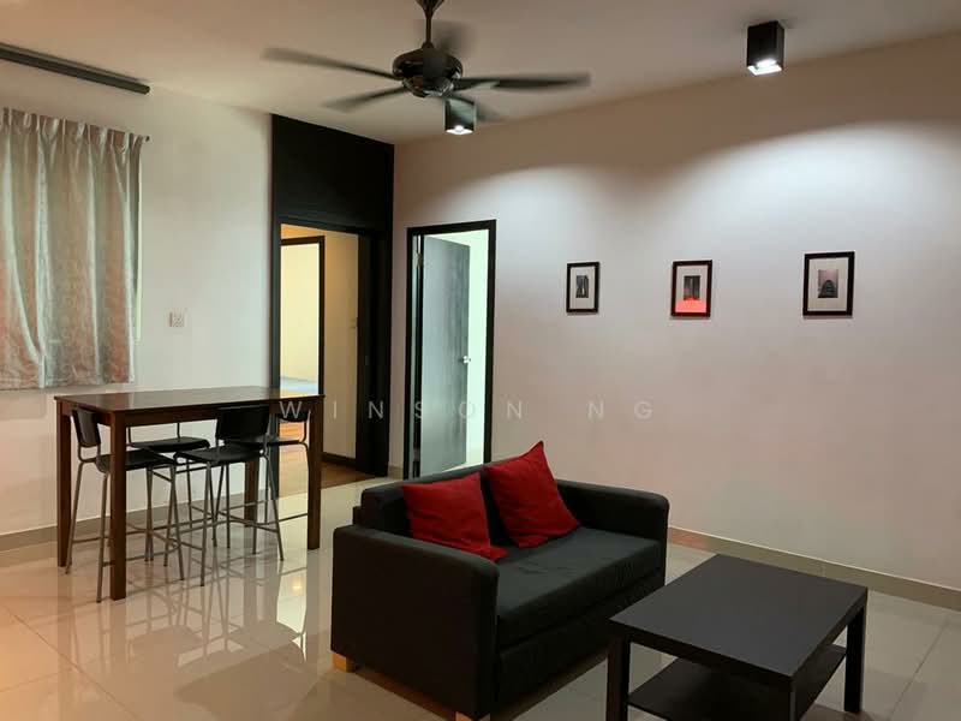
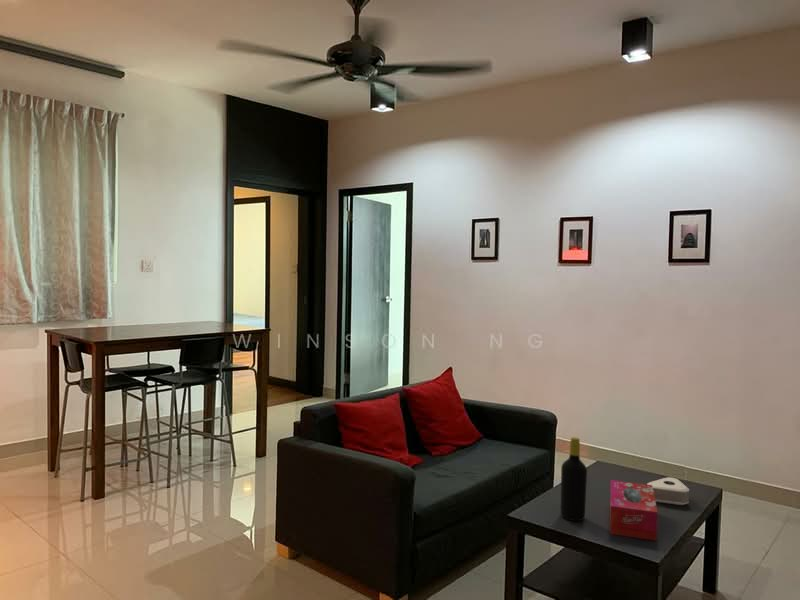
+ speaker [646,476,690,506]
+ tissue box [609,479,659,542]
+ bottle [560,436,588,522]
